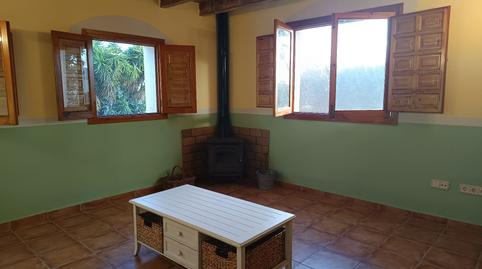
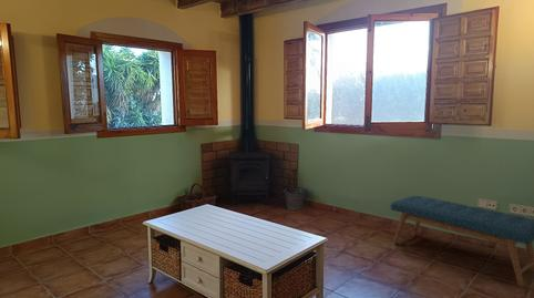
+ bench [390,195,534,287]
